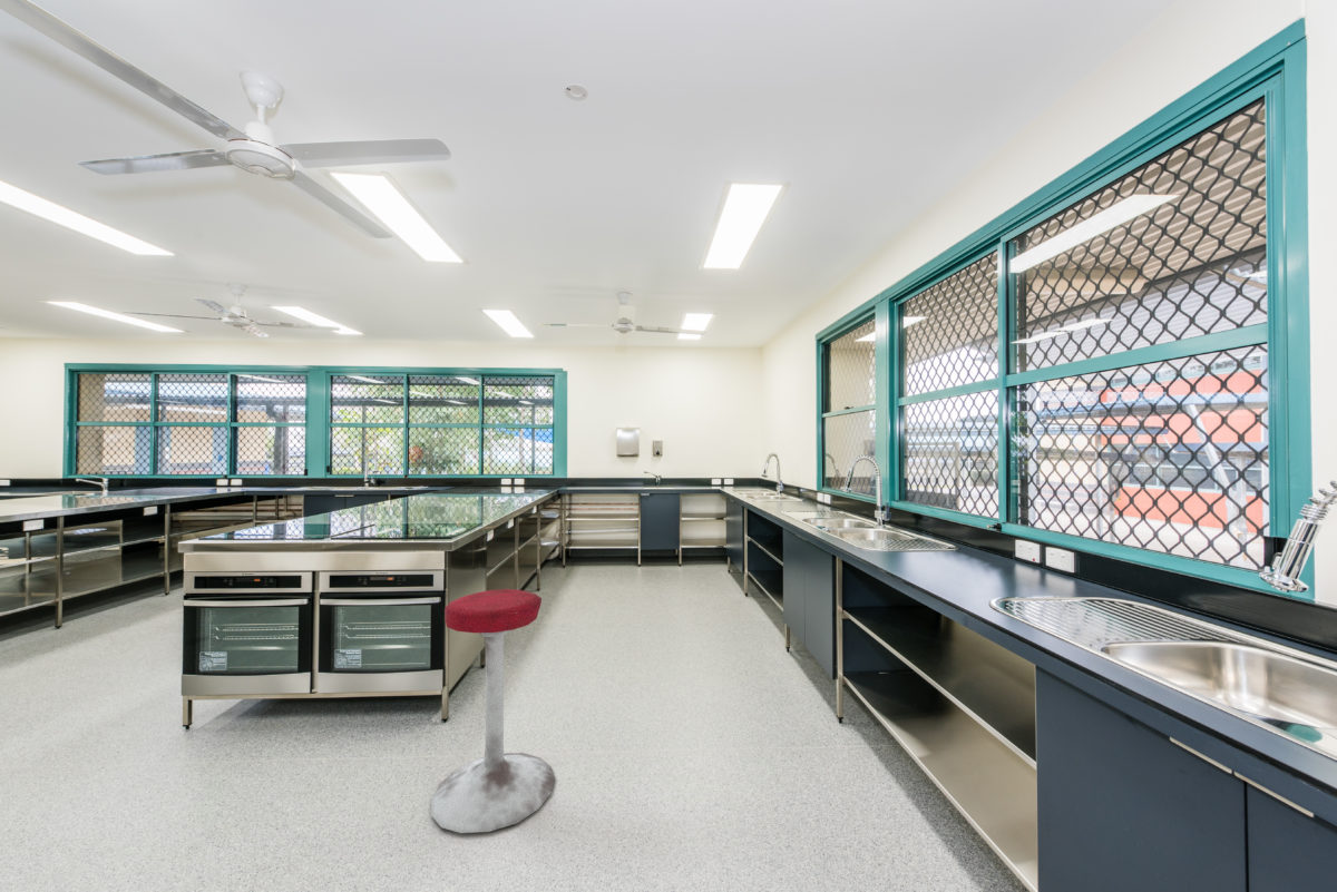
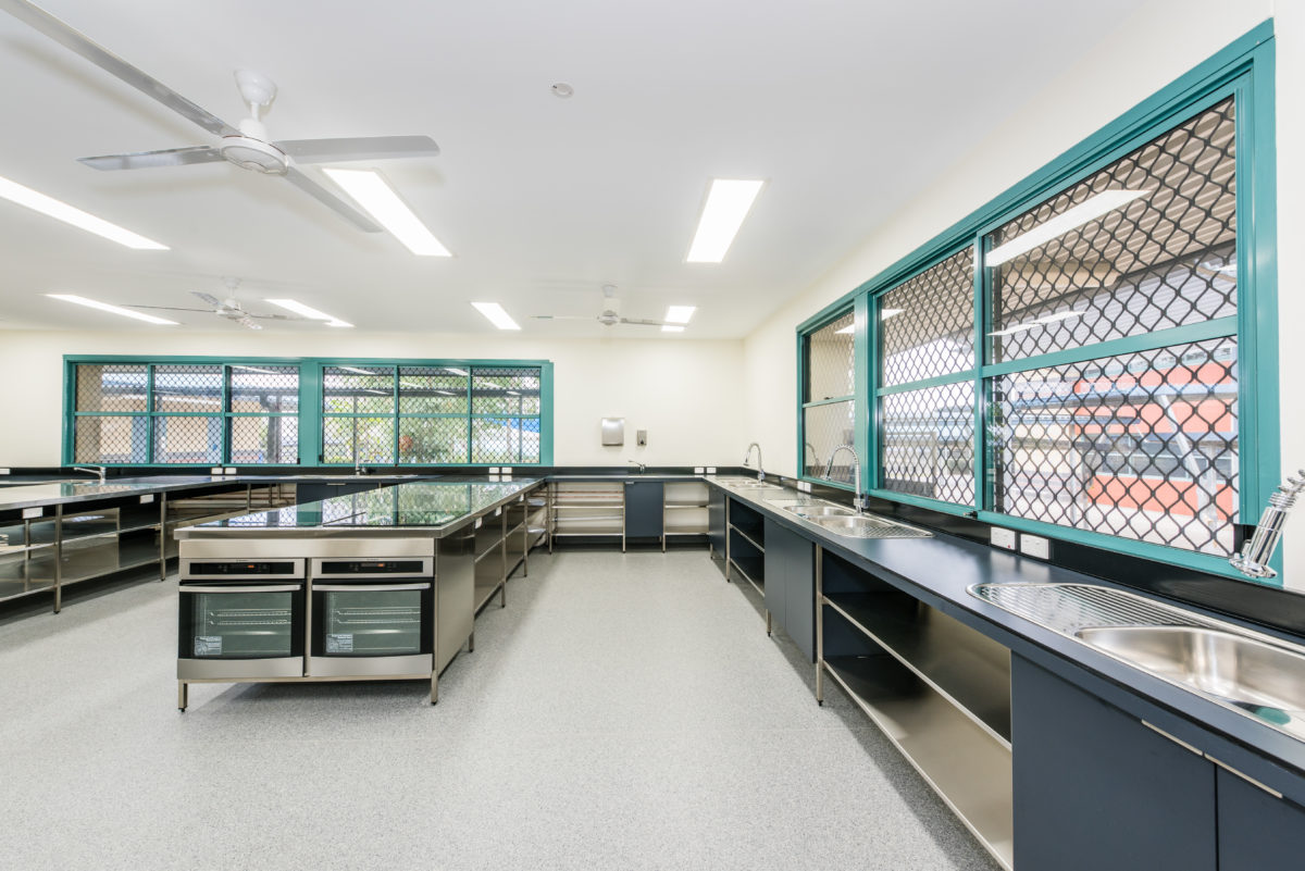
- stool [430,588,556,834]
